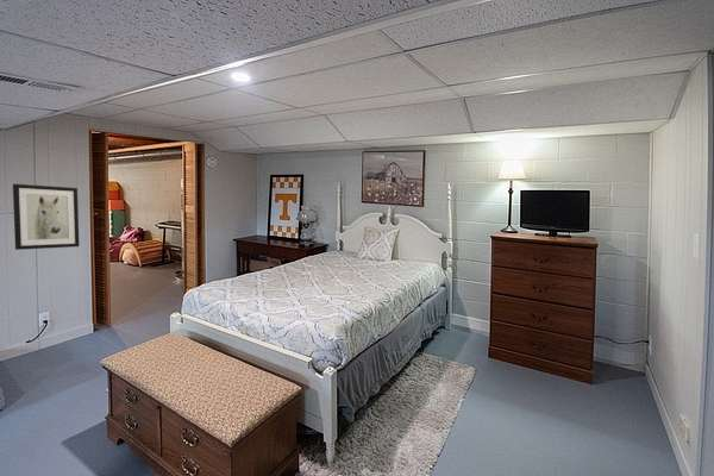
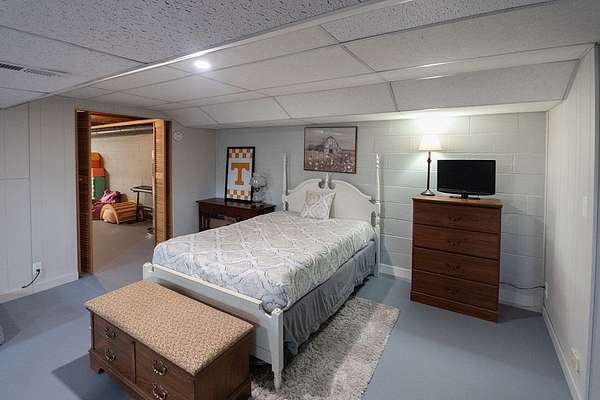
- wall art [12,183,81,251]
